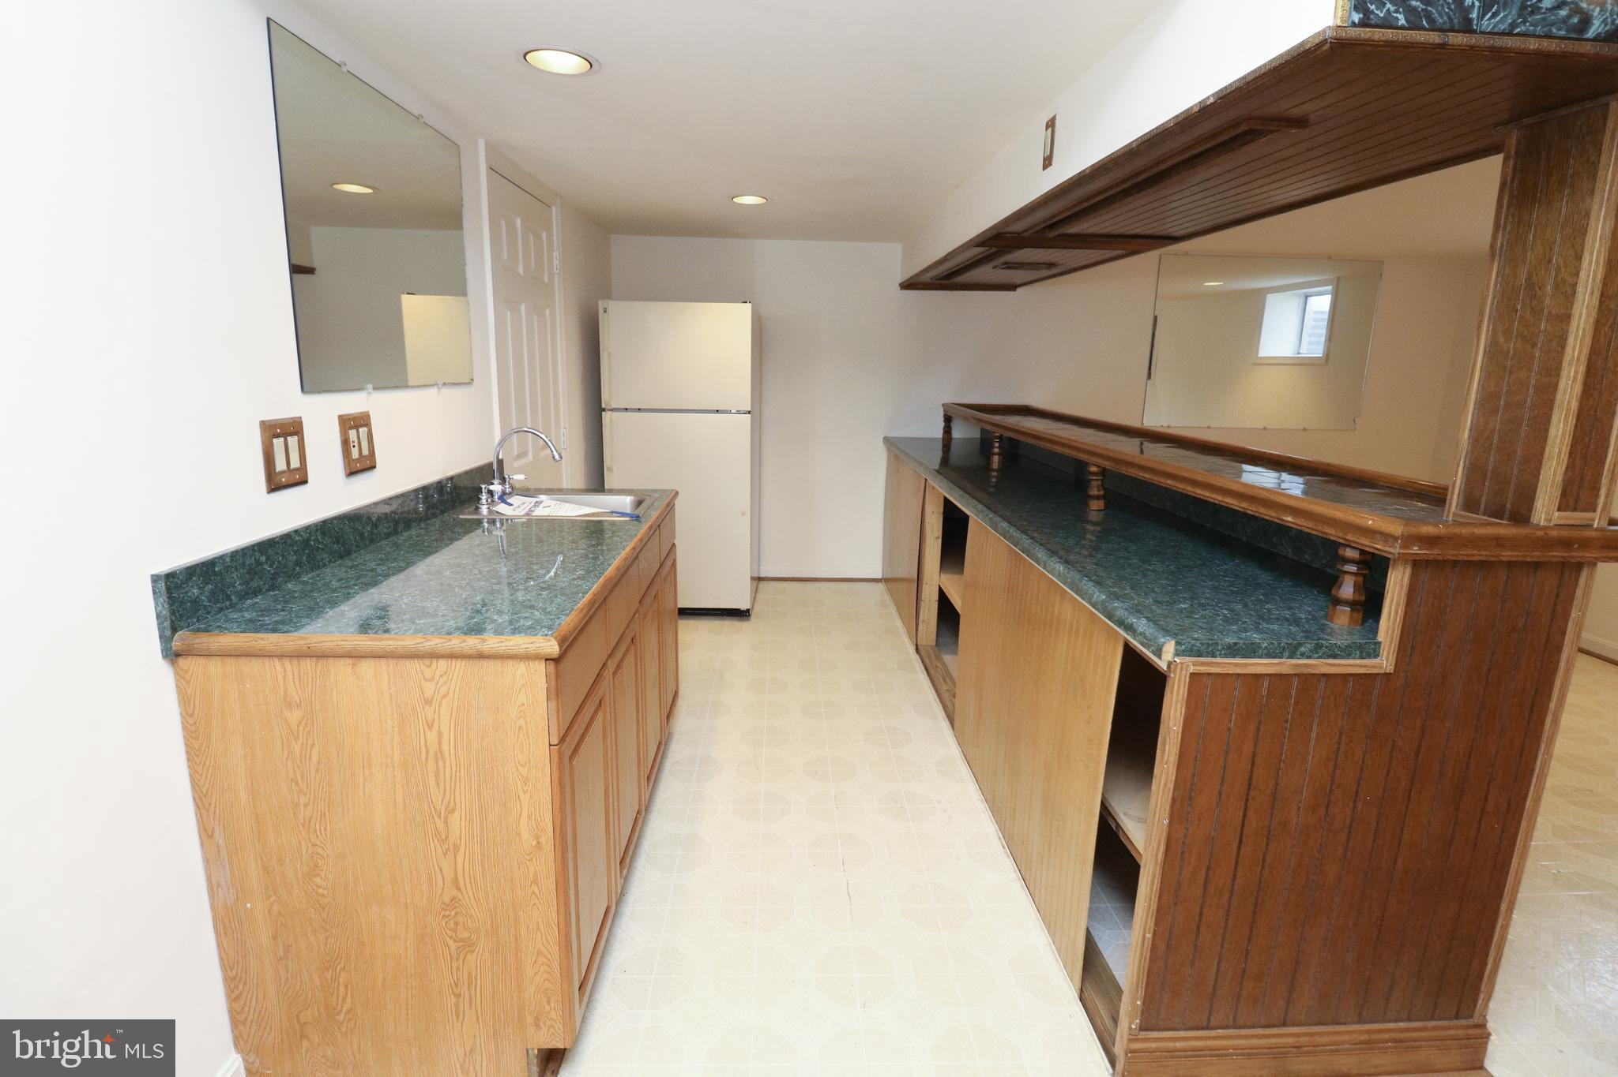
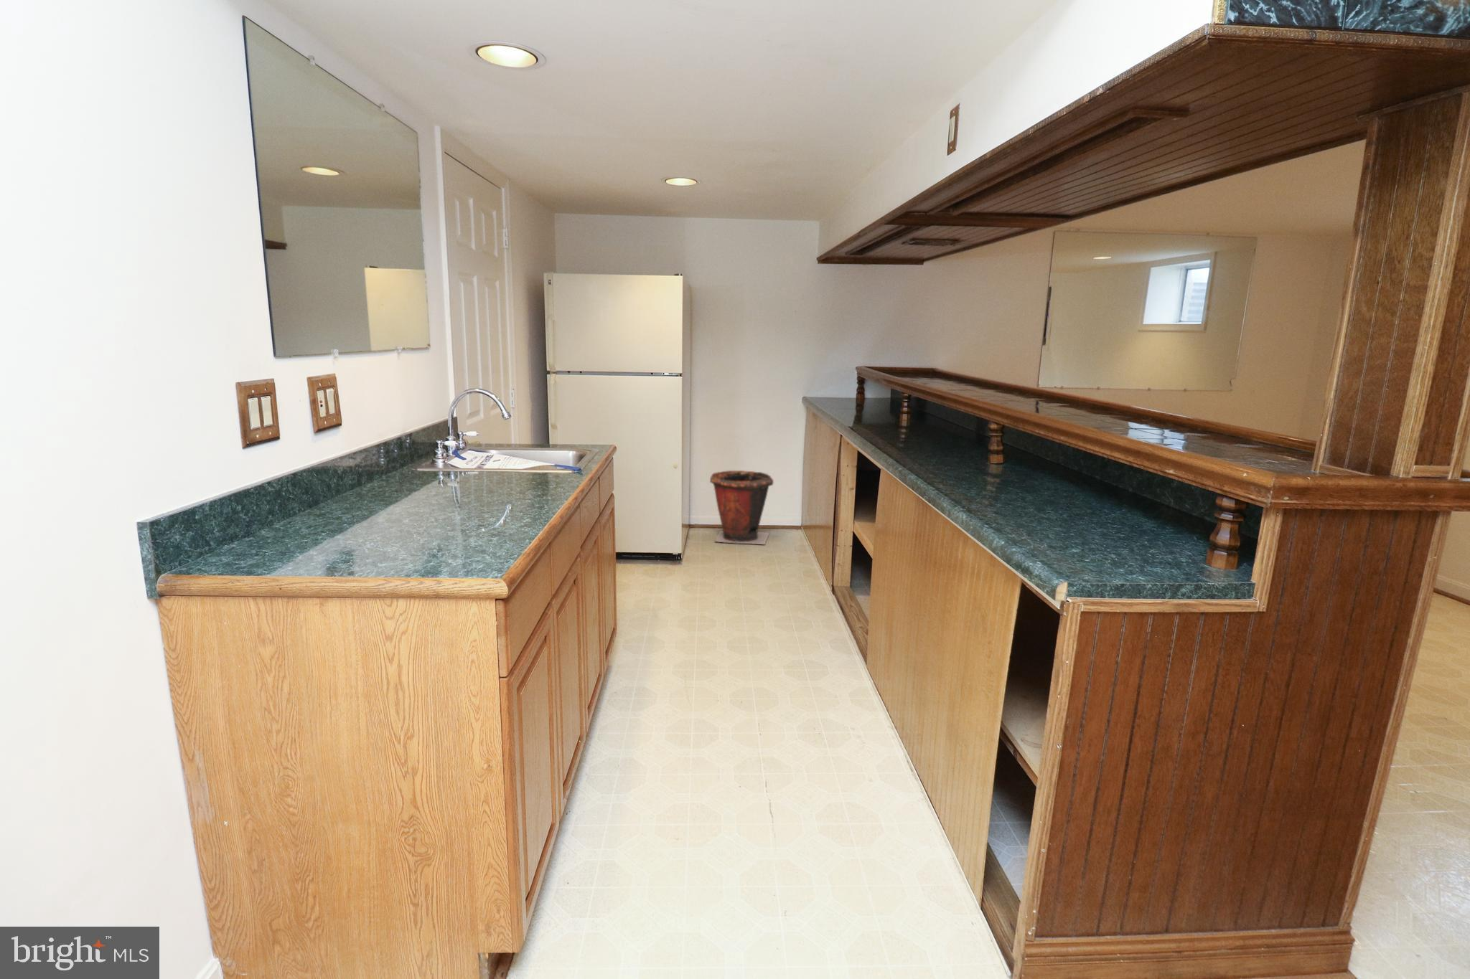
+ waste bin [709,470,775,545]
